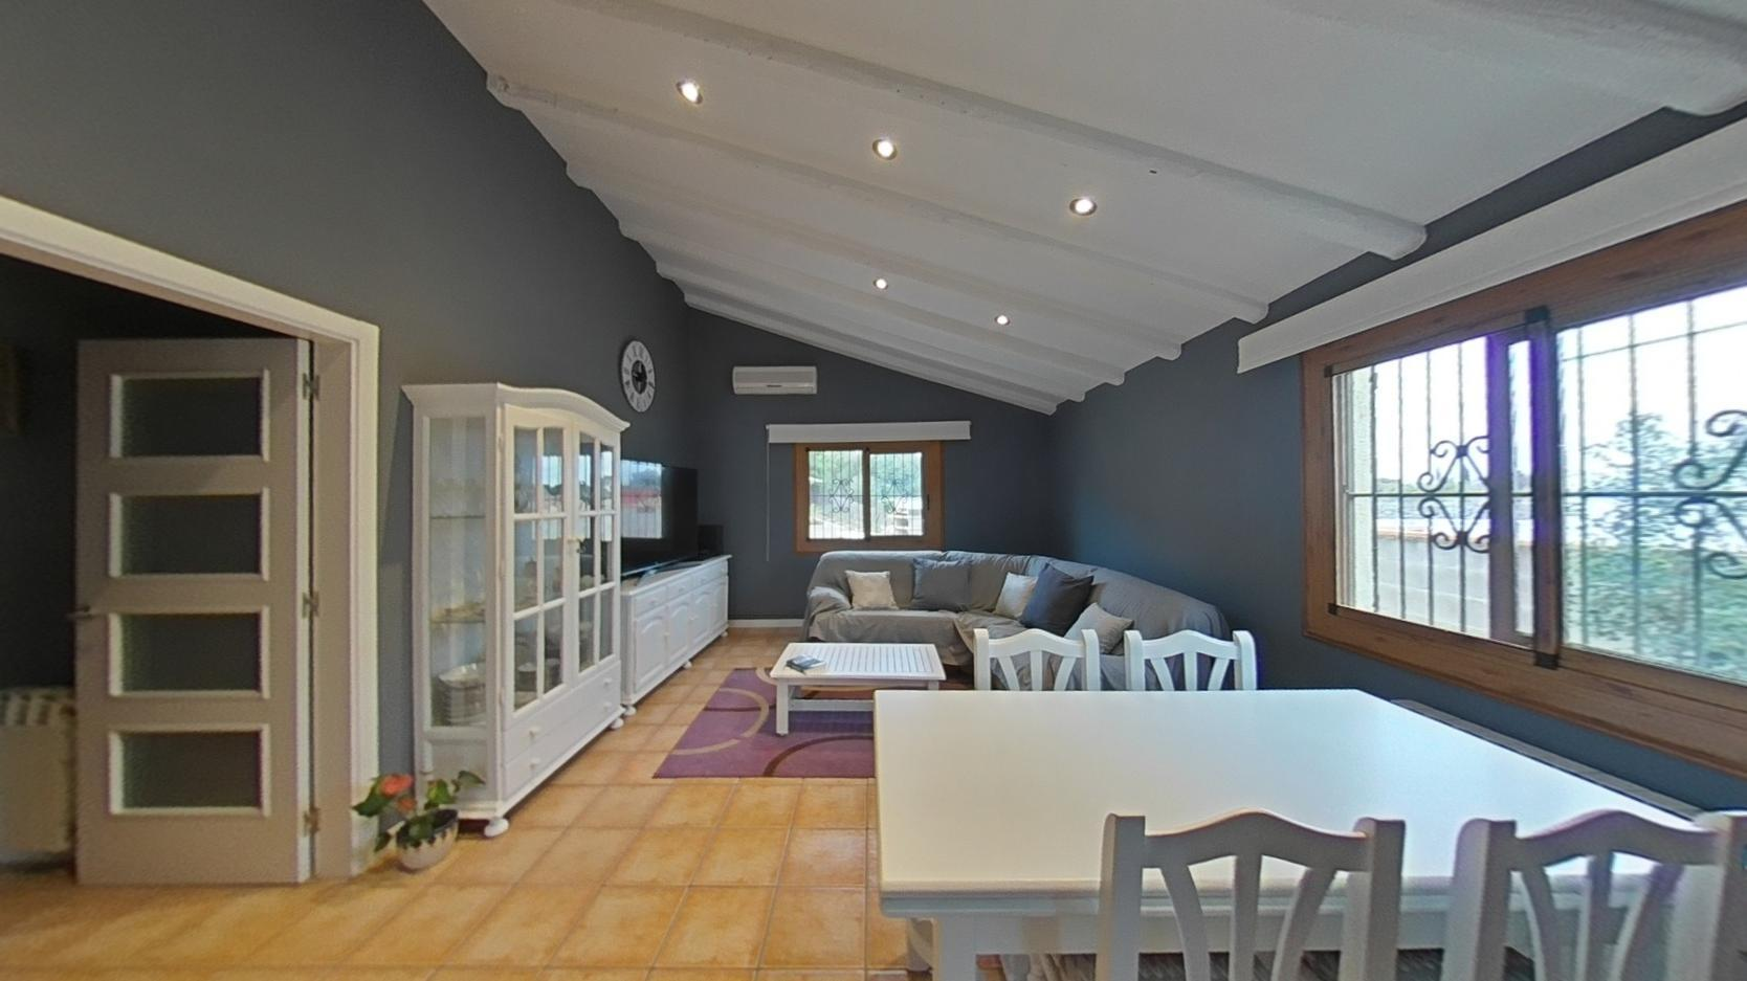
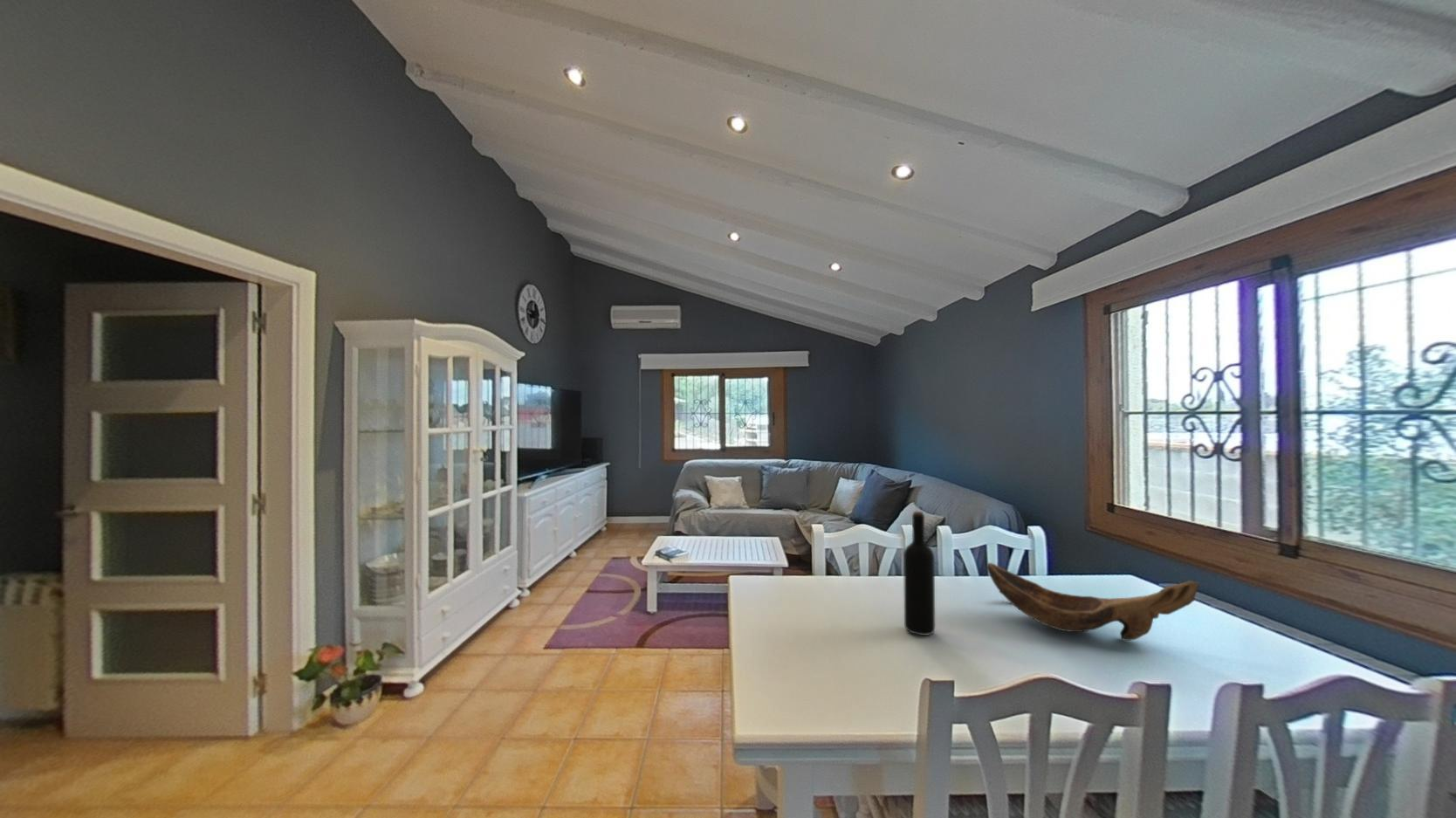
+ decorative bowl [986,562,1200,642]
+ wine bottle [903,511,936,636]
